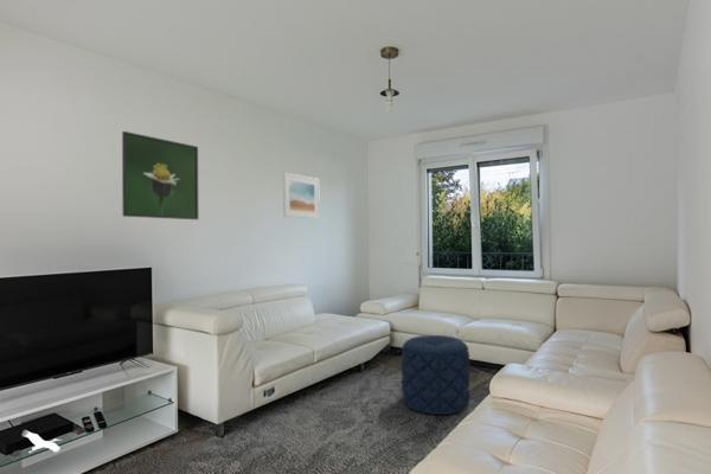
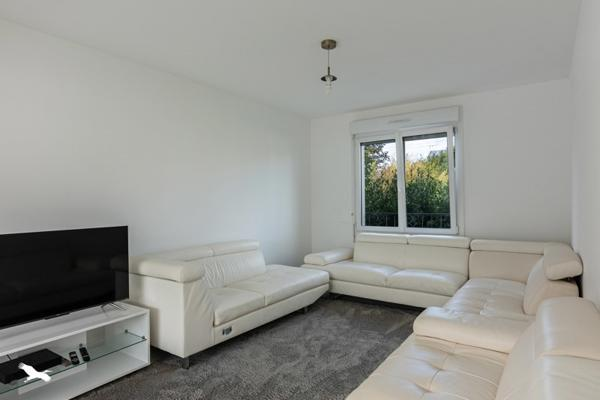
- pouf [401,334,472,416]
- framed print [282,172,321,220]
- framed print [121,130,199,220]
